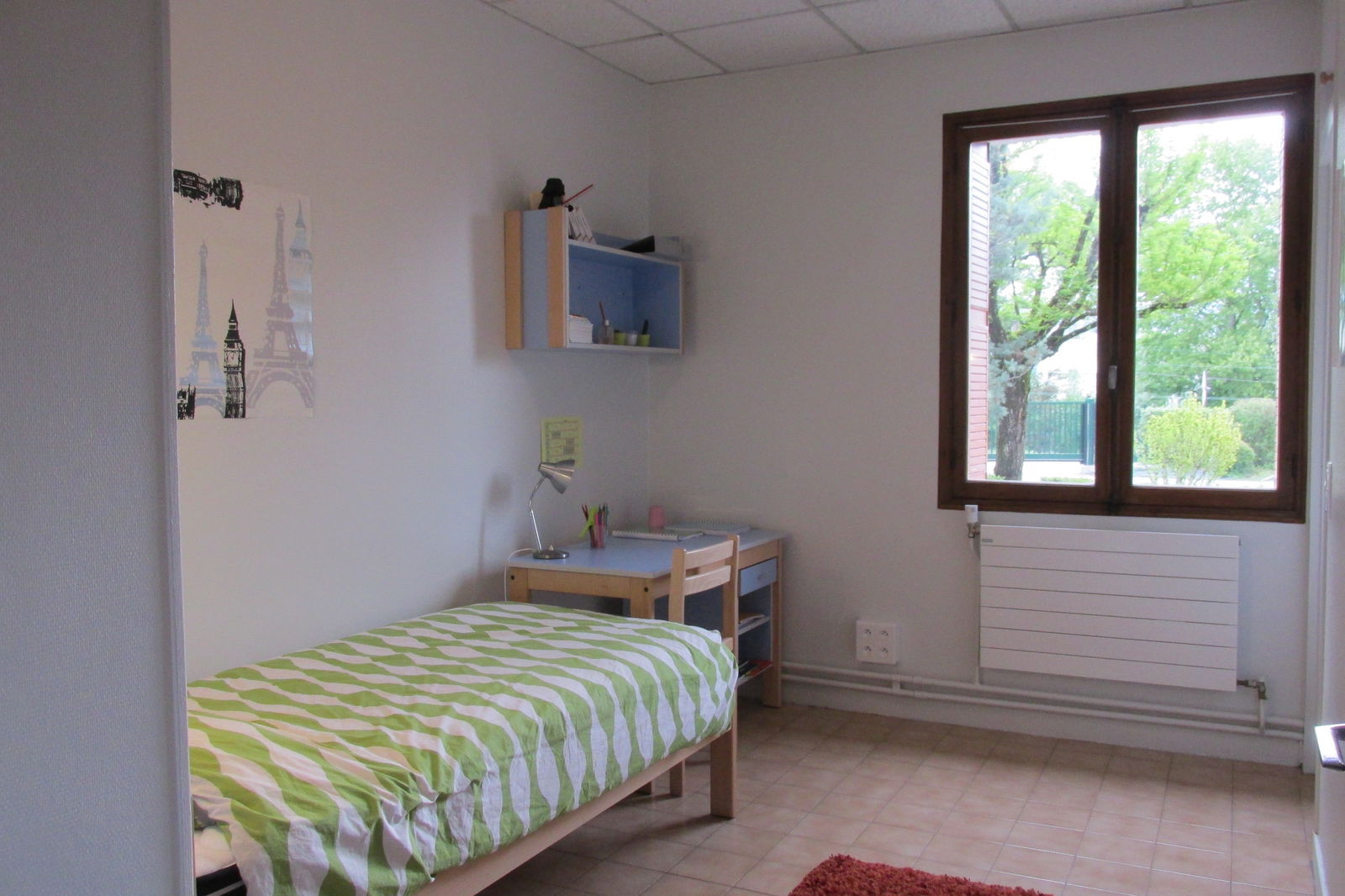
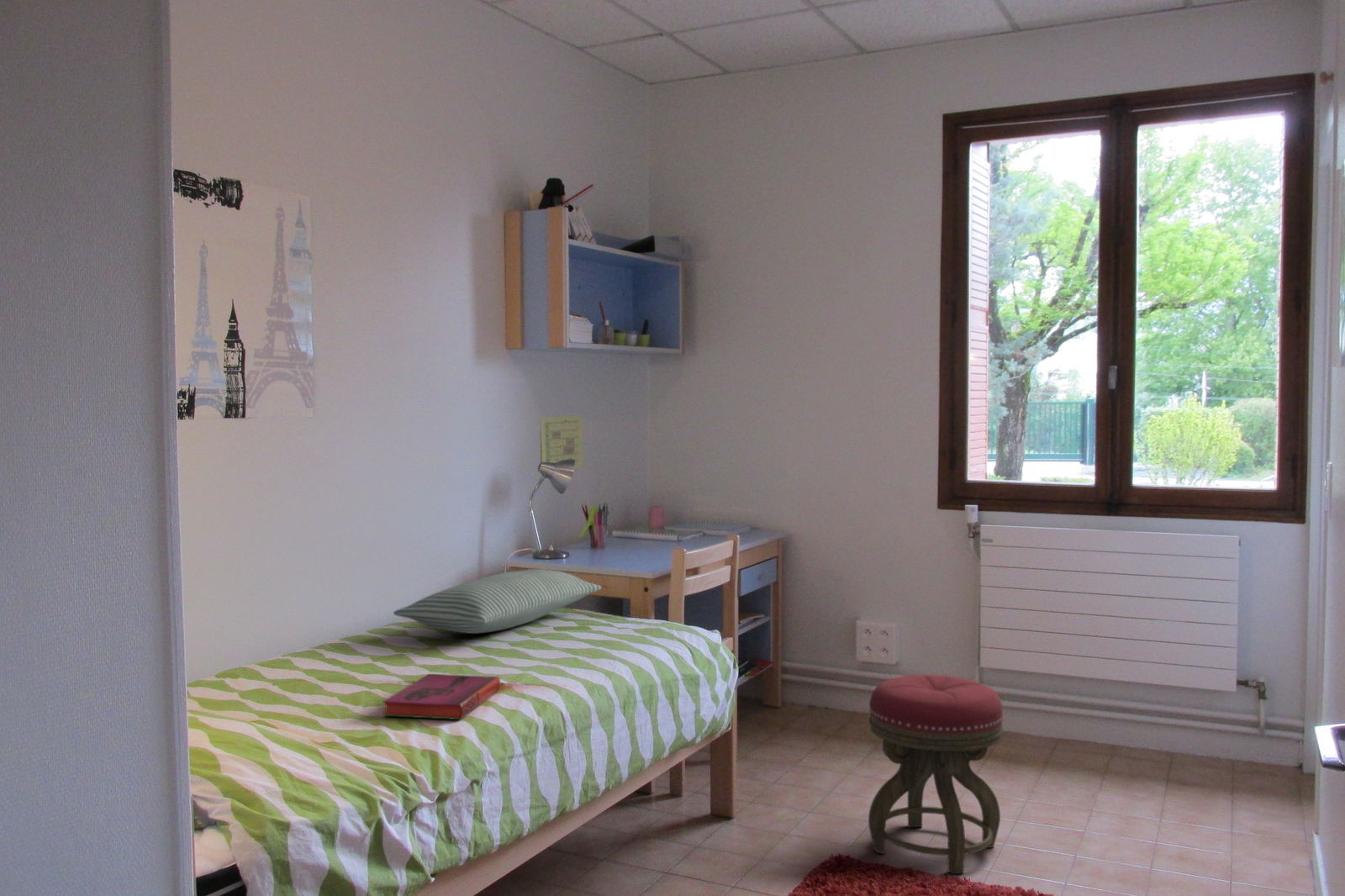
+ stool [868,674,1005,875]
+ pillow [393,568,602,635]
+ hardback book [382,673,501,721]
